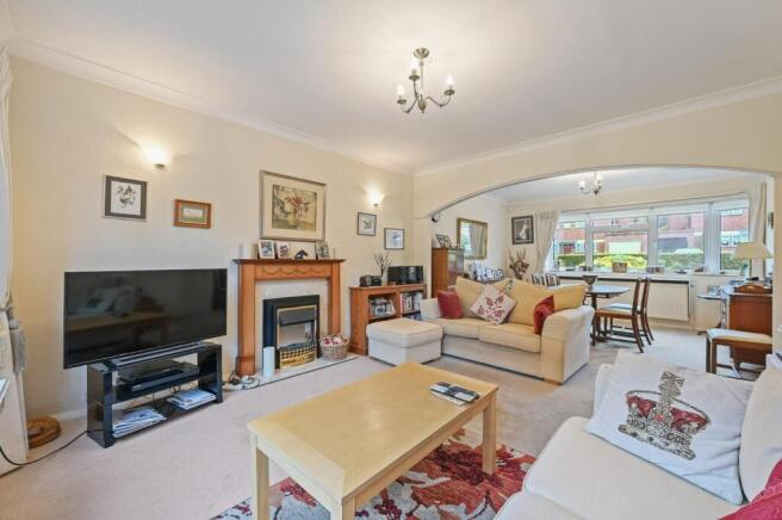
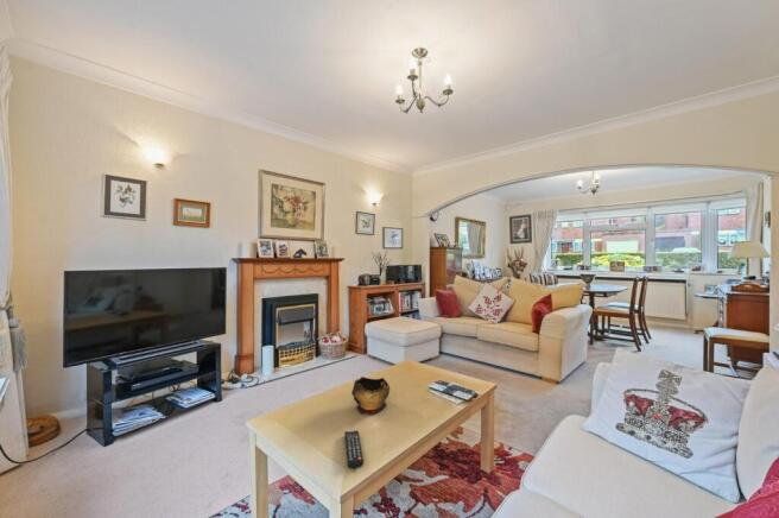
+ remote control [343,430,365,469]
+ decorative bowl [350,375,391,413]
